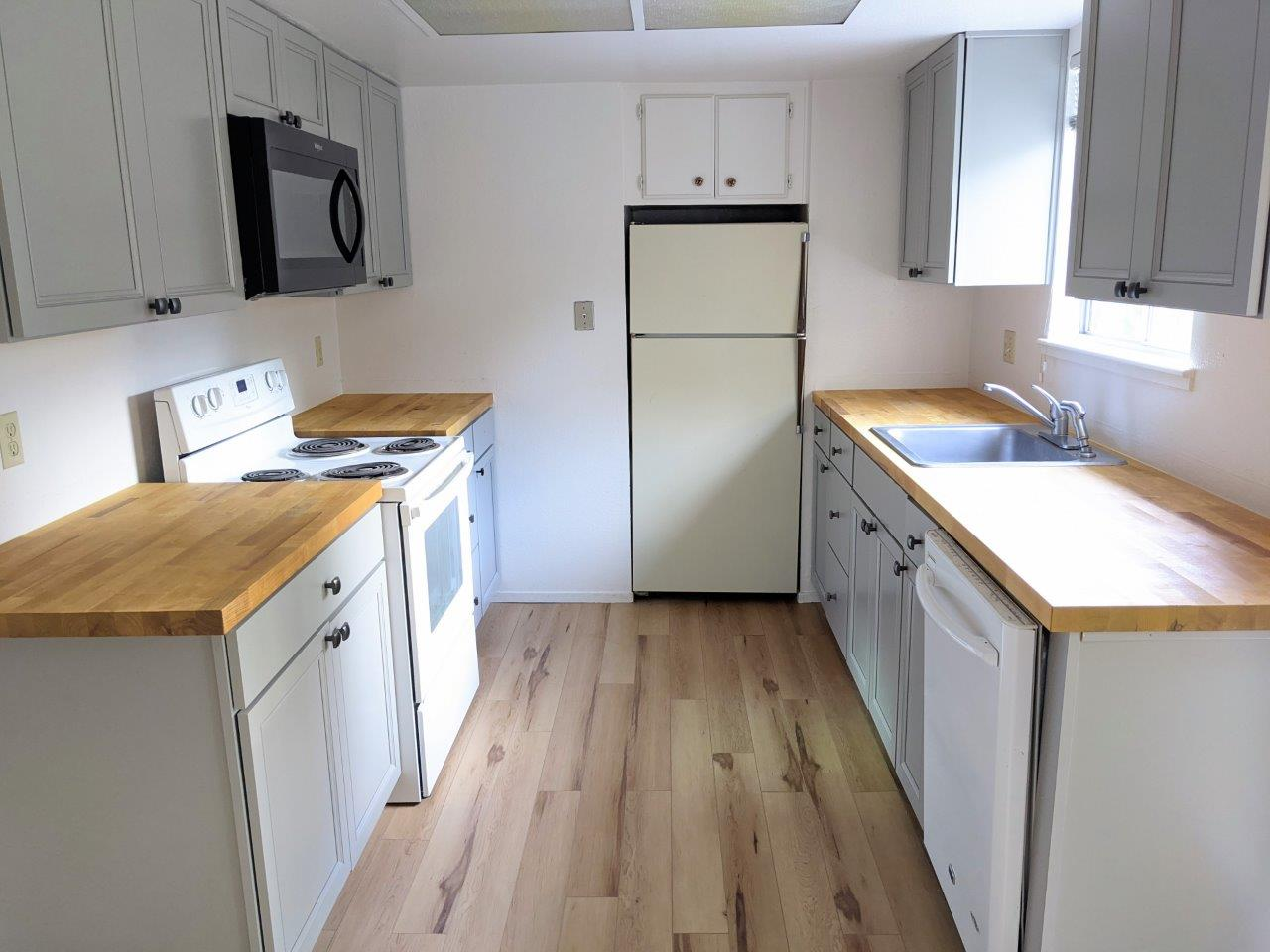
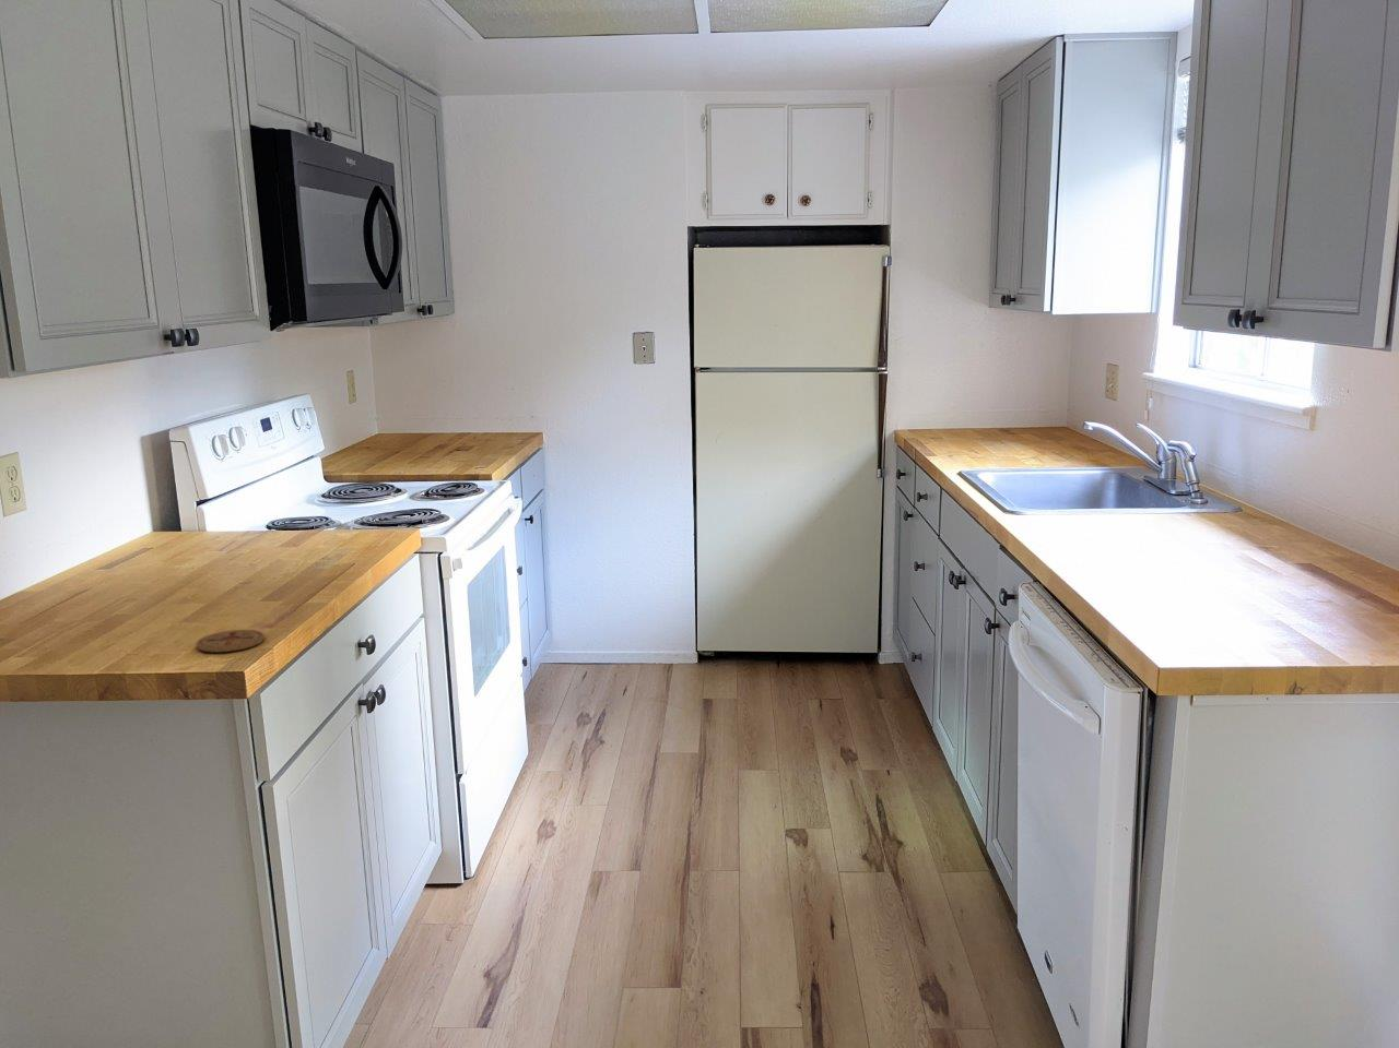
+ coaster [196,629,265,653]
